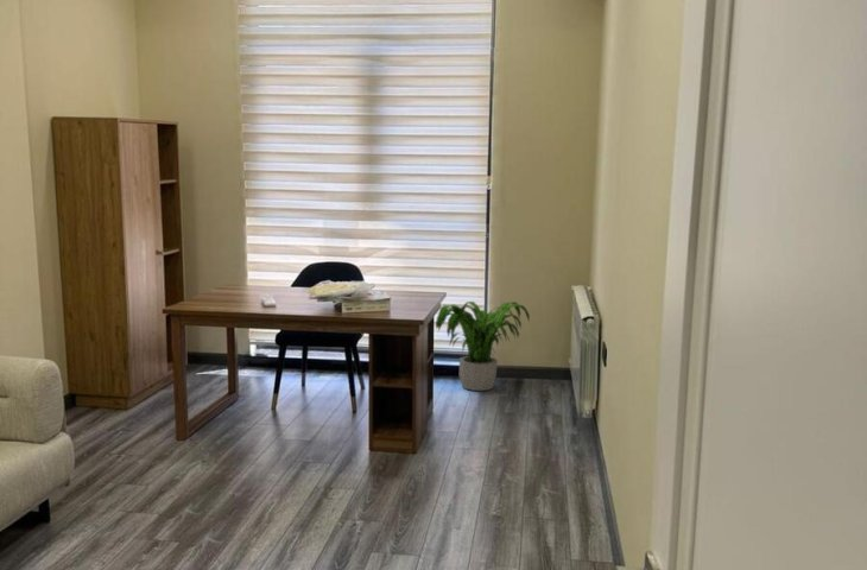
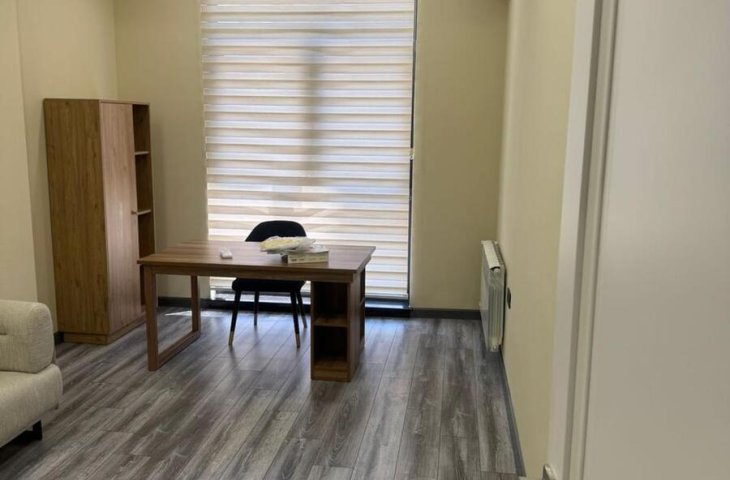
- potted plant [435,300,531,392]
